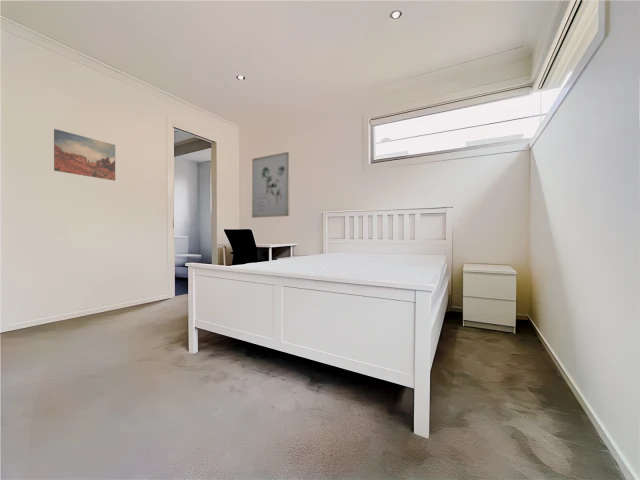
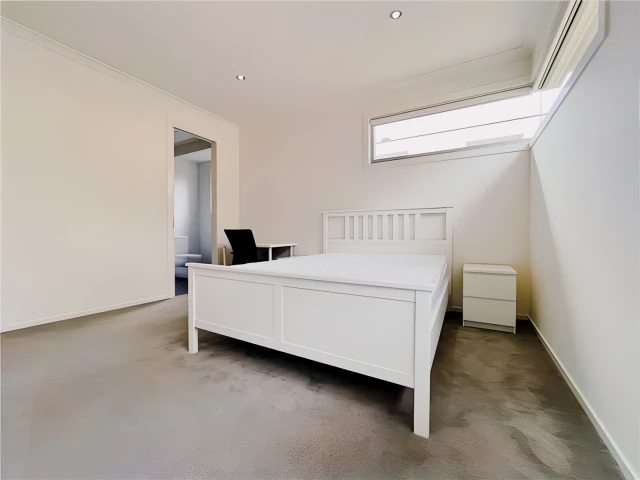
- wall art [251,151,291,219]
- wall art [53,128,116,182]
